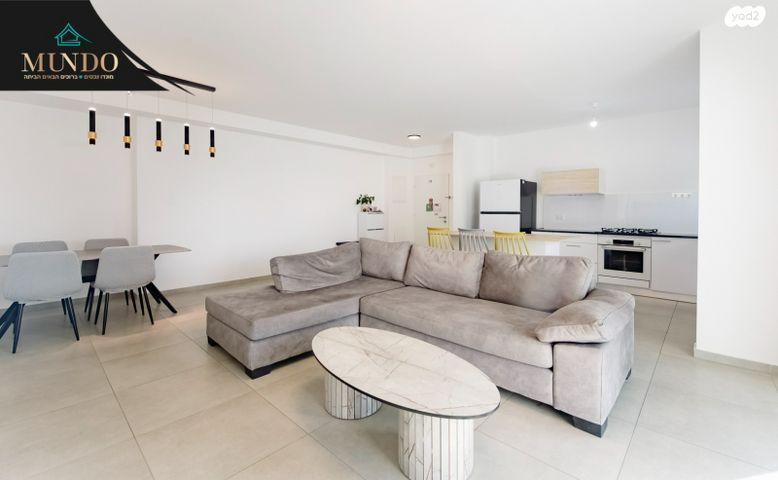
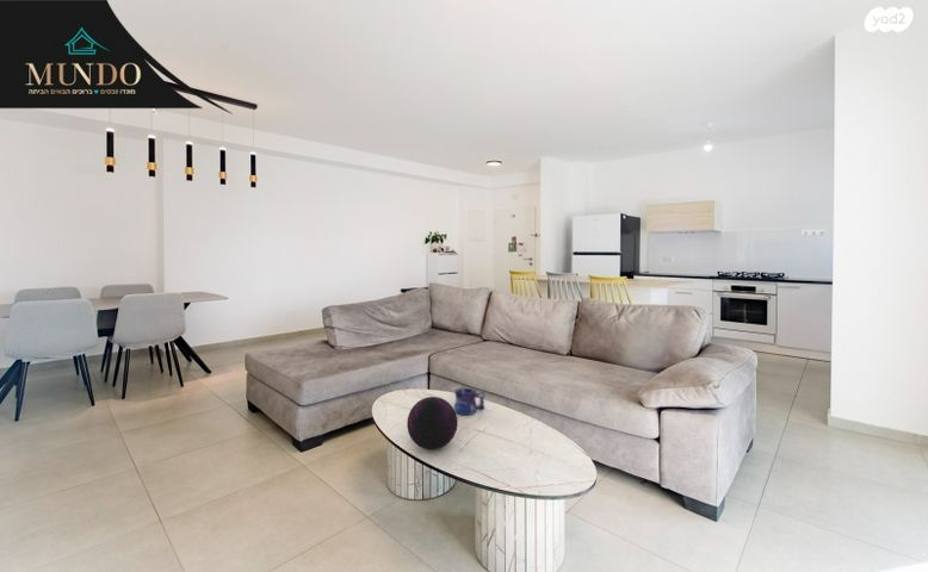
+ decorative orb [406,396,459,450]
+ mug [453,387,485,416]
